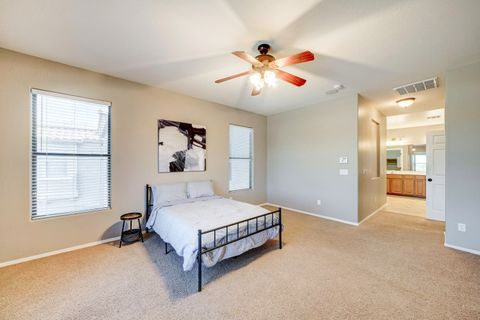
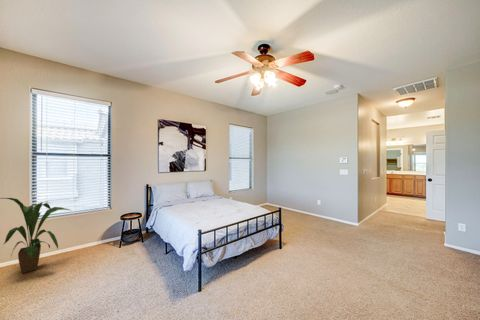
+ house plant [0,197,72,274]
